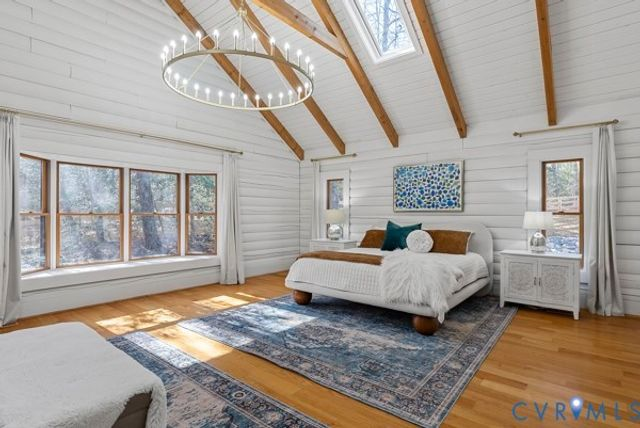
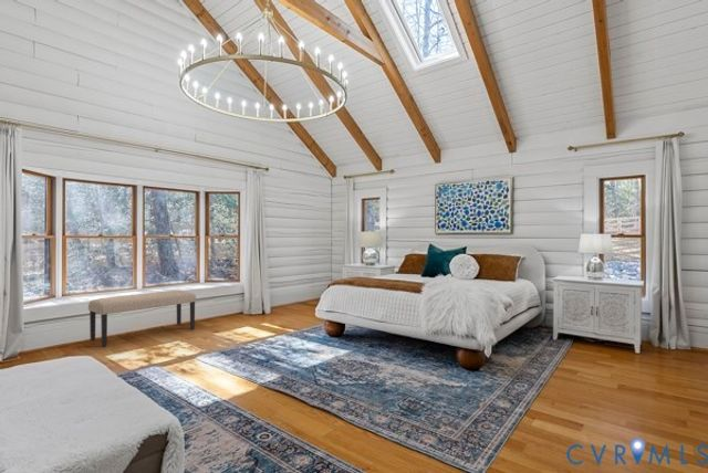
+ bench [87,290,197,347]
